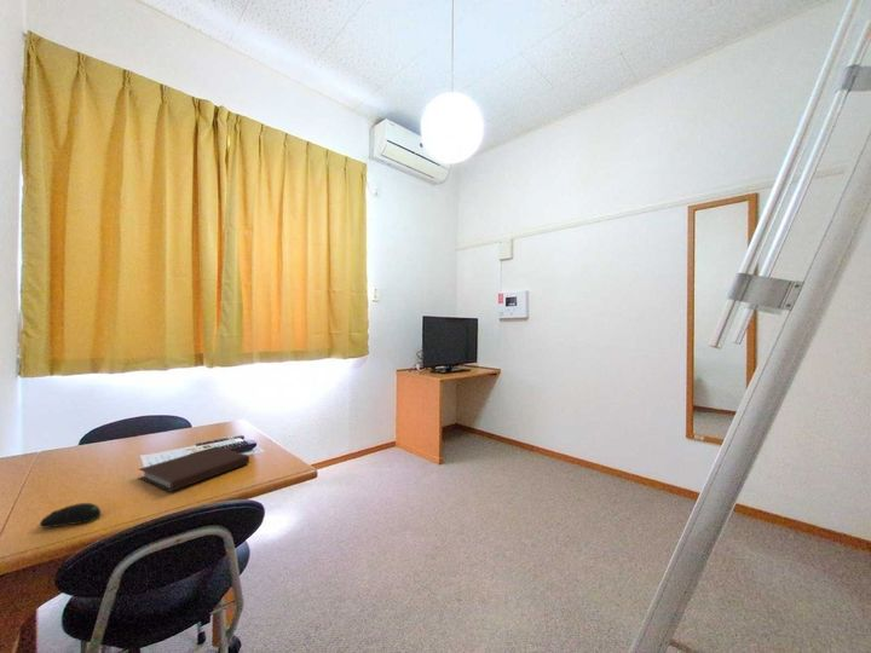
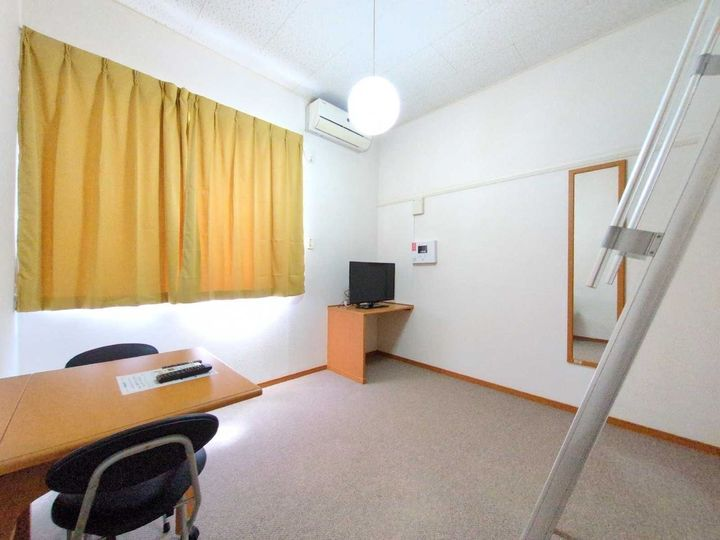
- computer mouse [39,502,102,528]
- notebook [137,445,250,493]
